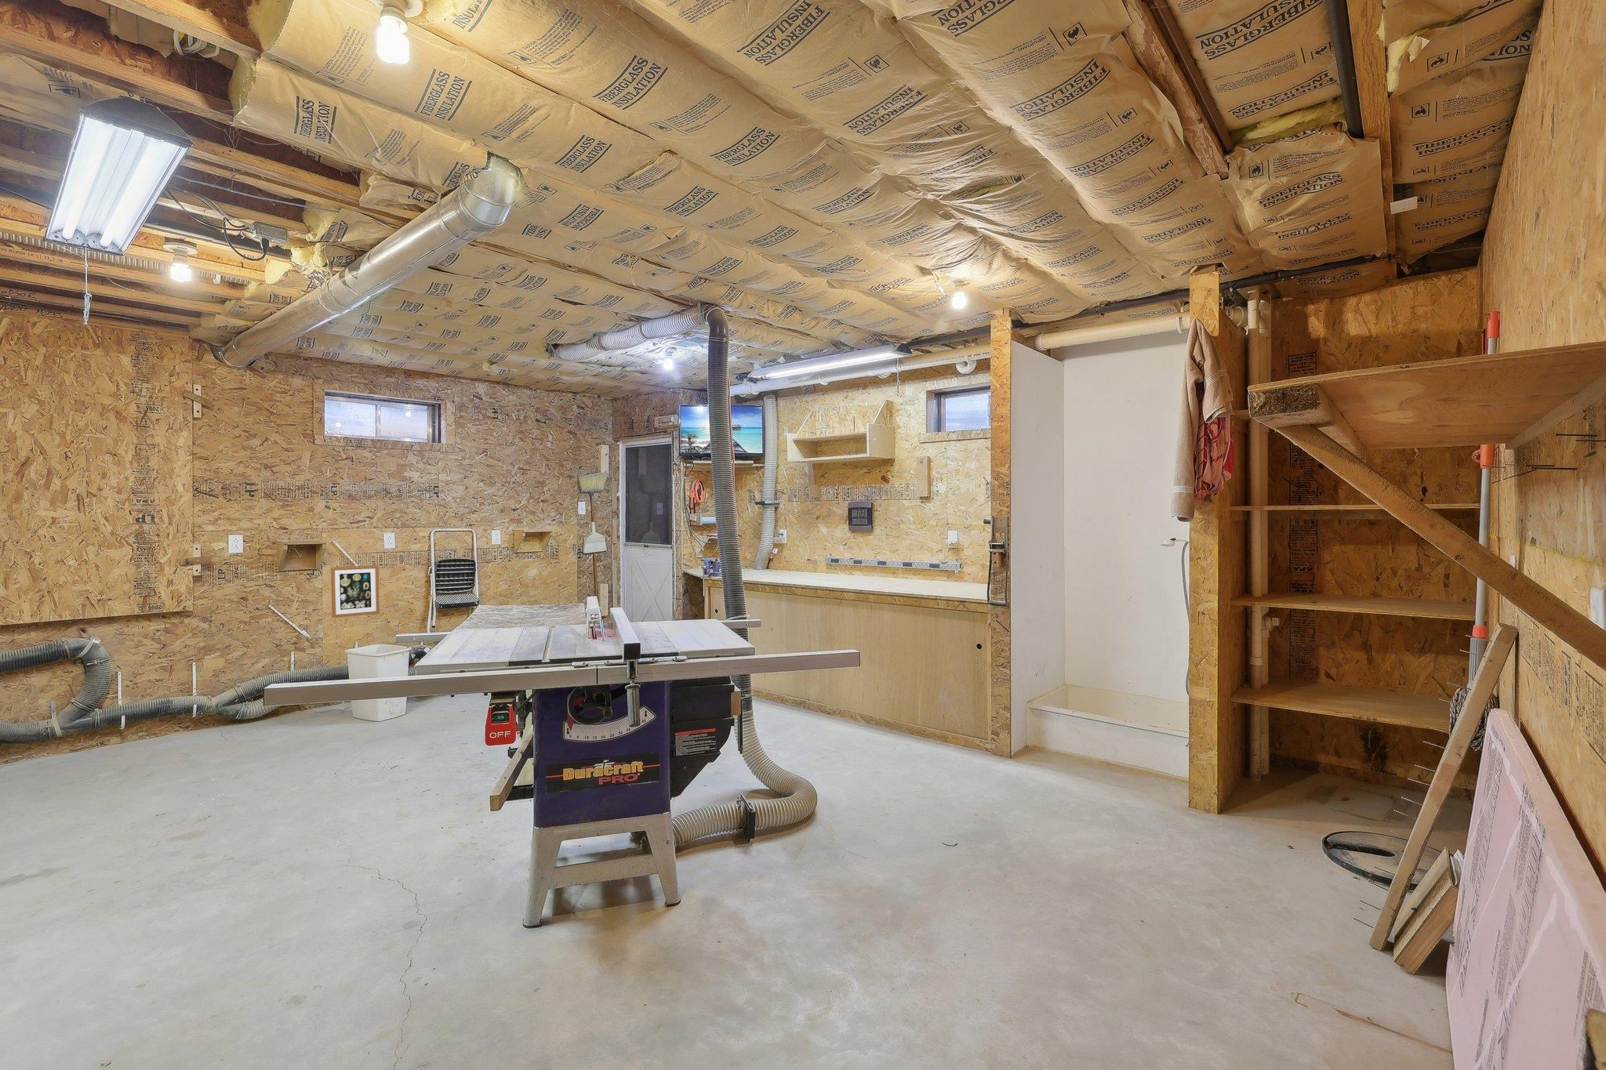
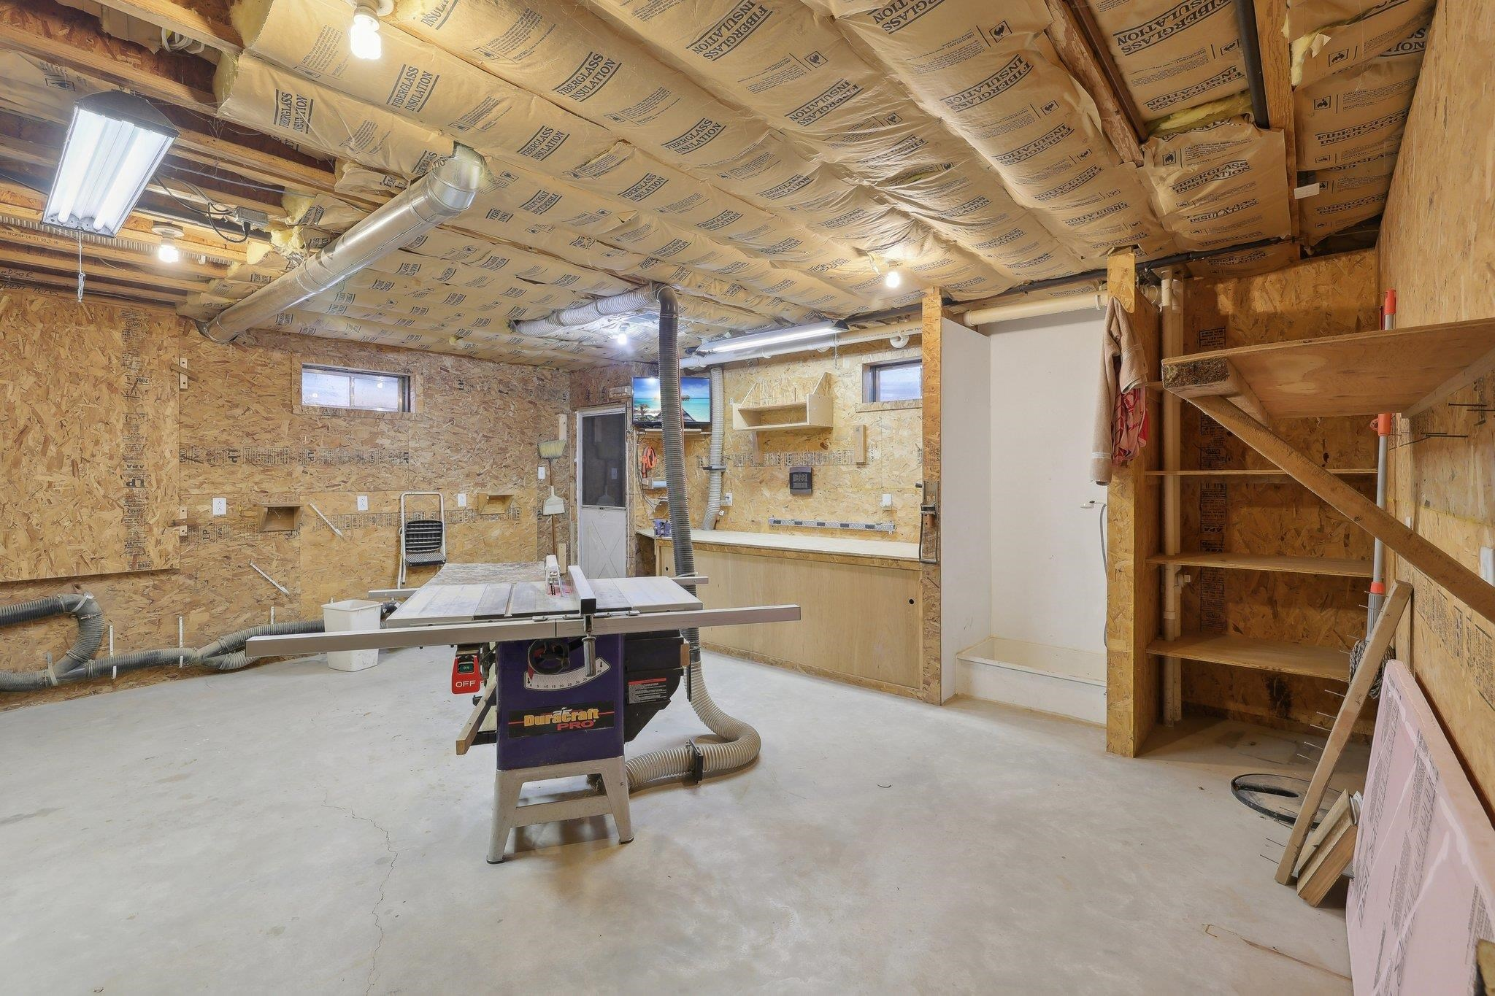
- wall art [330,565,381,619]
